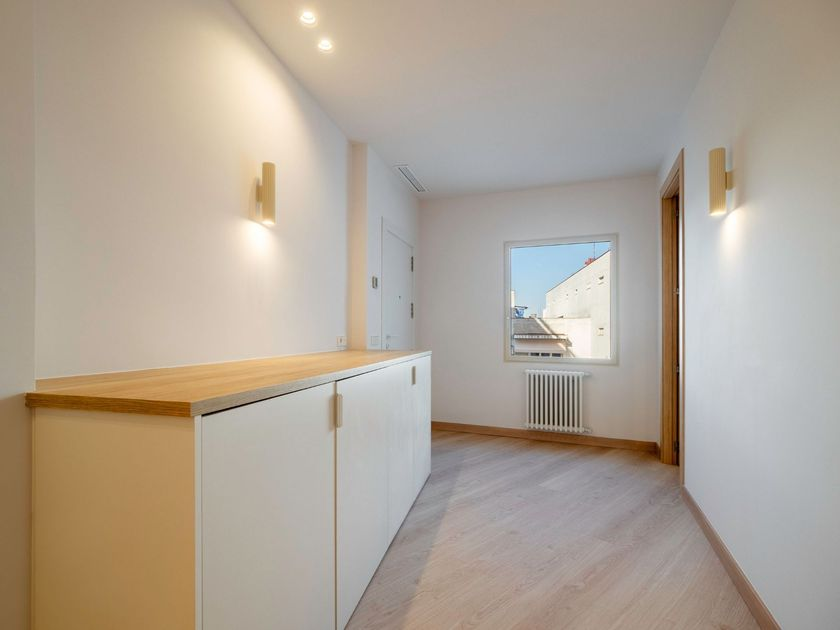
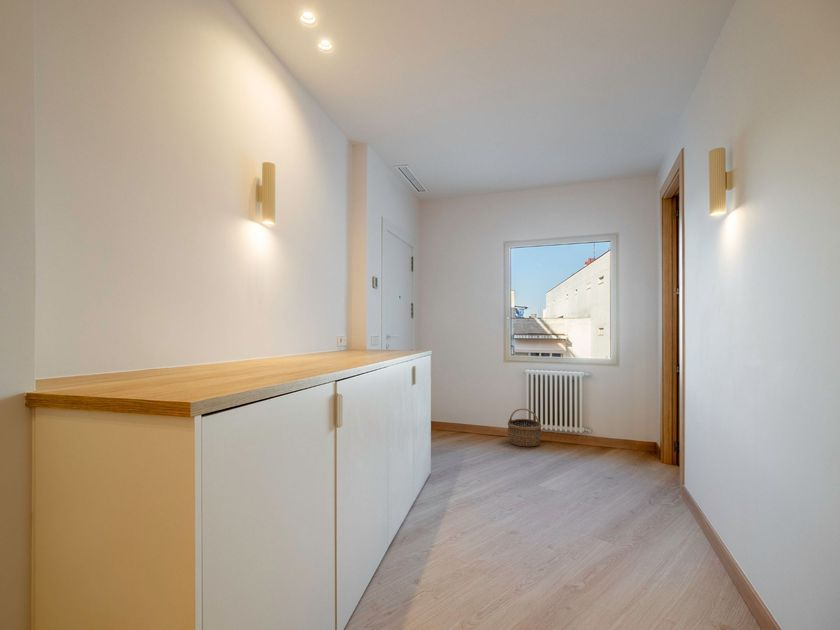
+ wicker basket [507,407,542,448]
